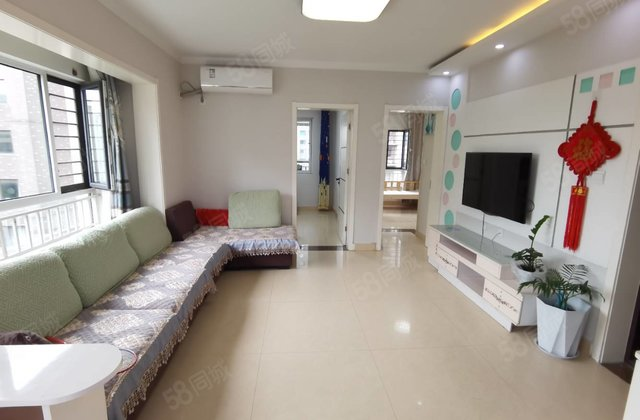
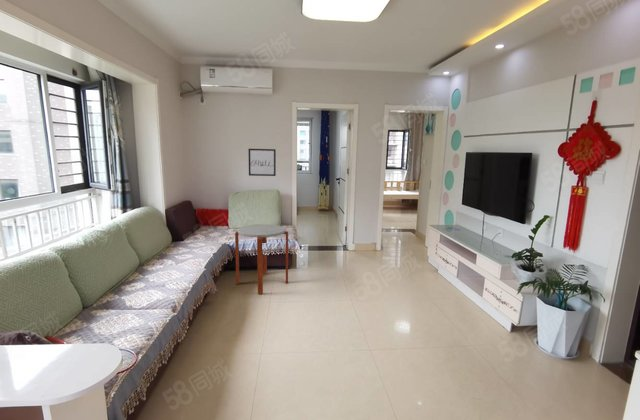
+ wall art [247,148,277,177]
+ side table [234,223,289,295]
